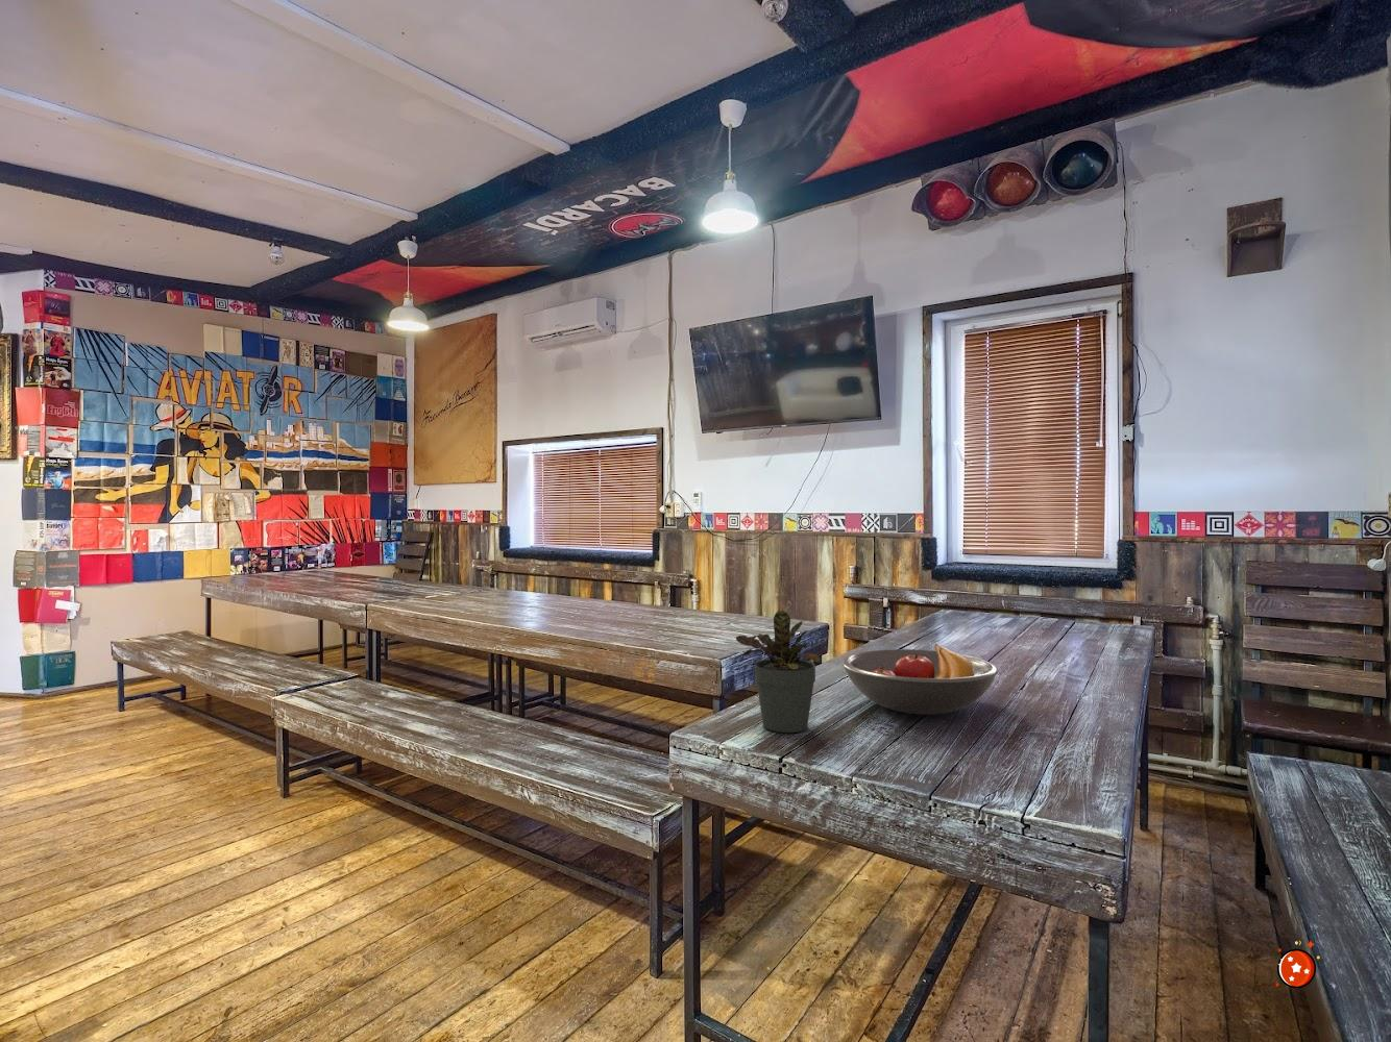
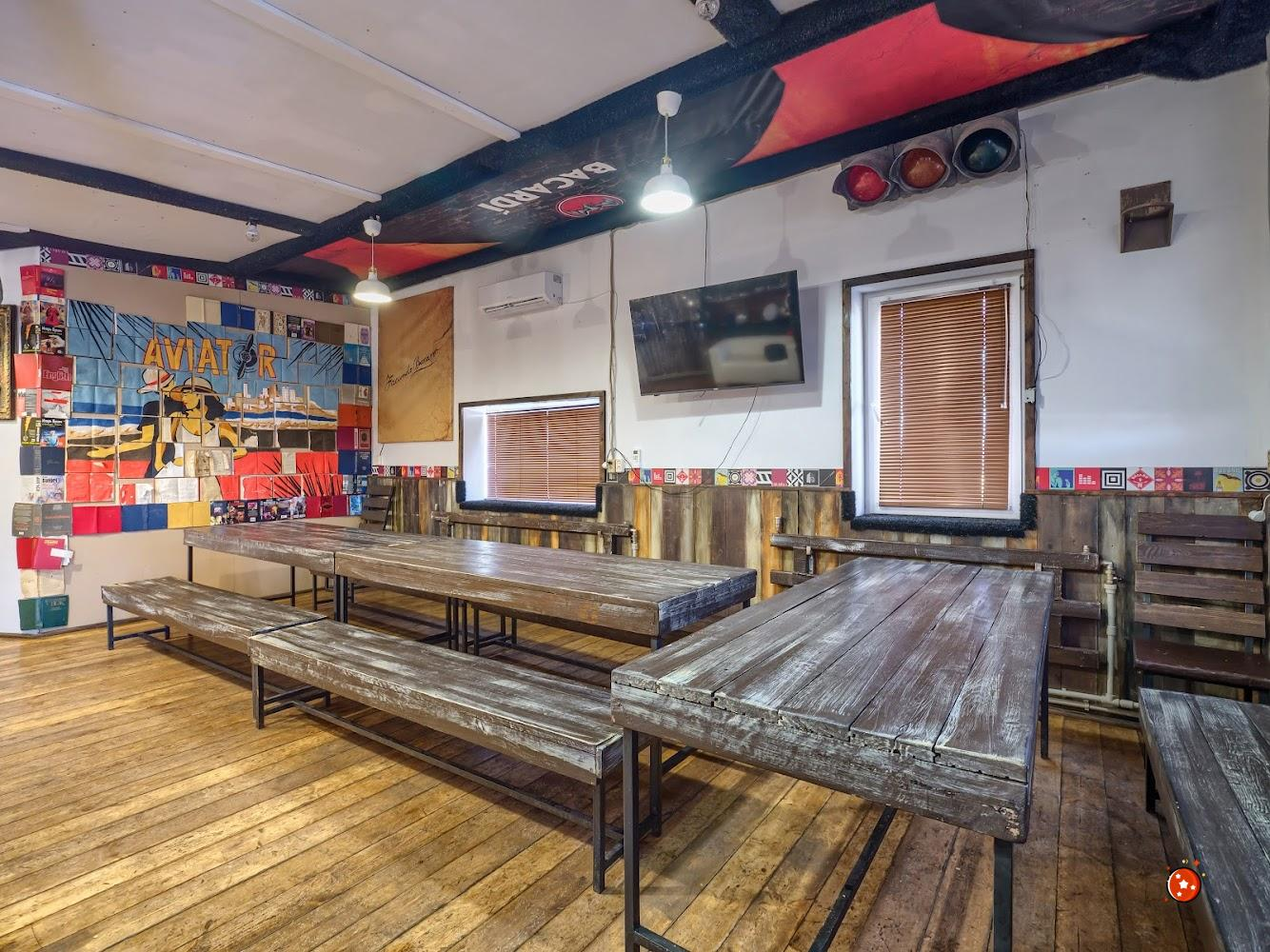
- fruit bowl [841,642,999,716]
- potted plant [735,610,820,733]
